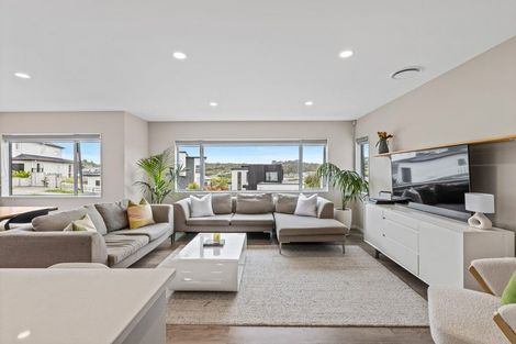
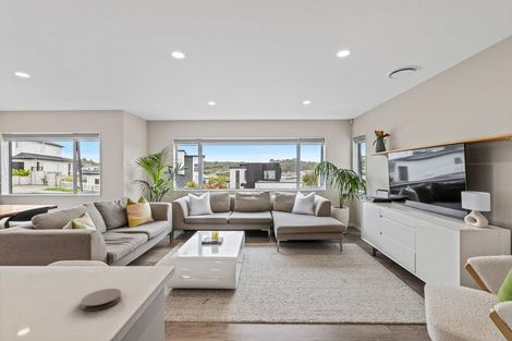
+ coaster [80,288,122,312]
